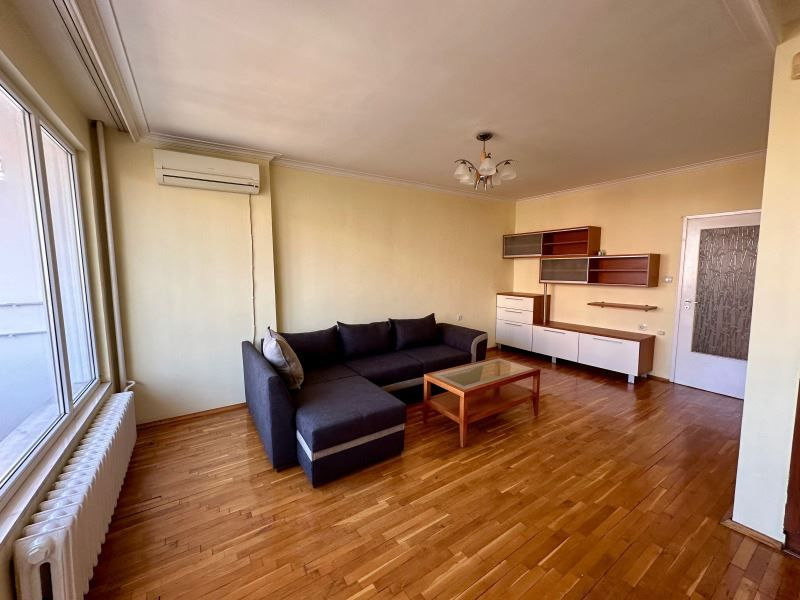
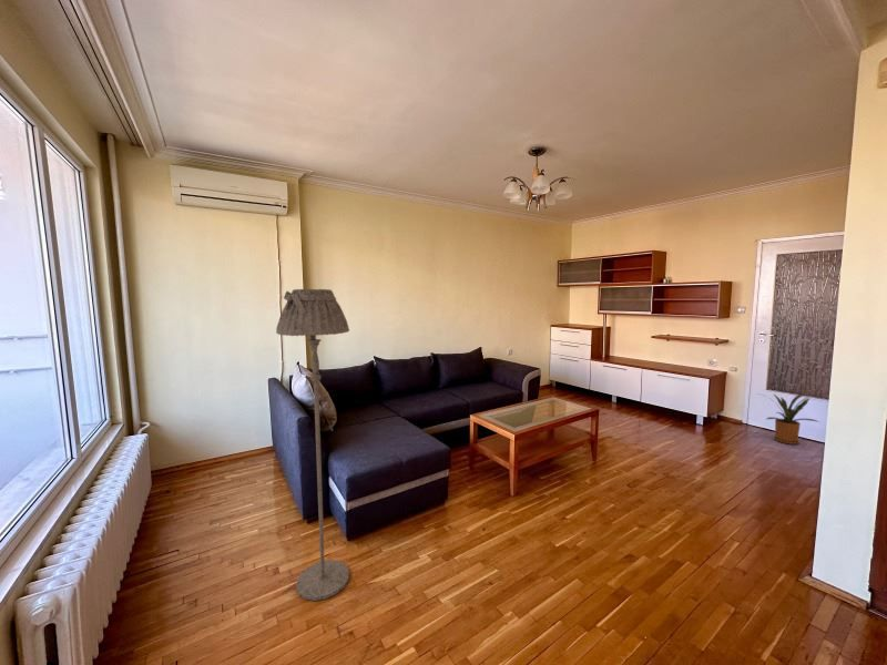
+ floor lamp [275,288,350,602]
+ house plant [756,391,820,446]
